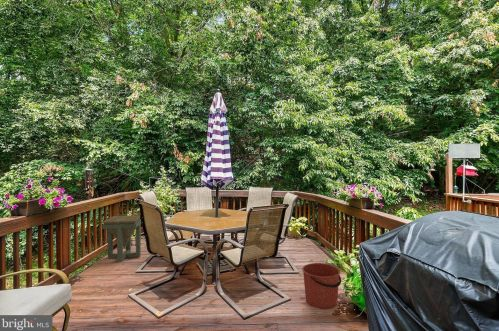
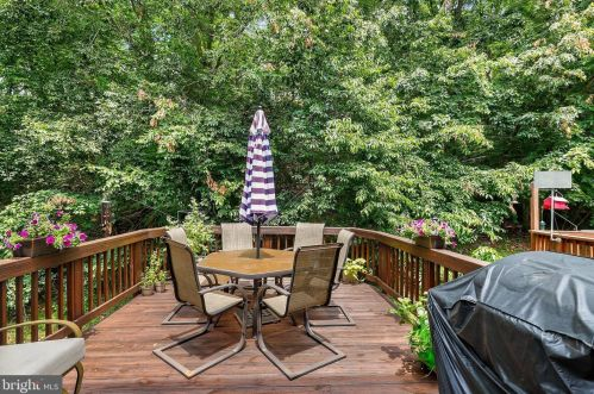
- side table [101,214,142,263]
- bucket [301,262,342,309]
